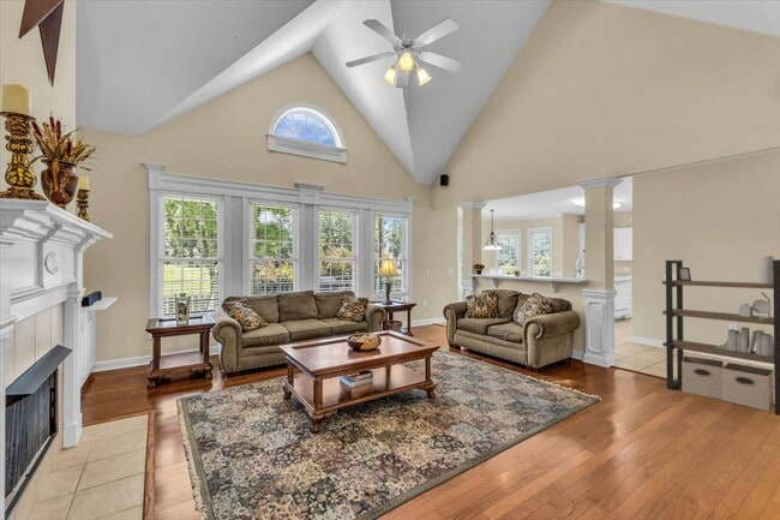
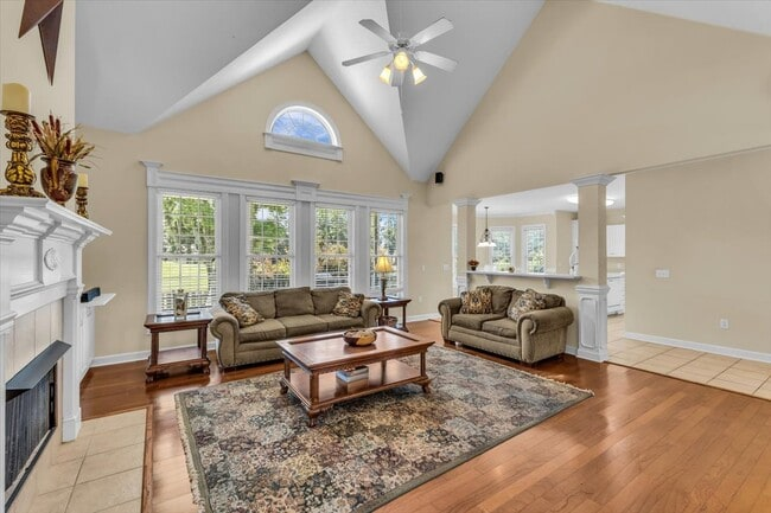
- shelving unit [661,255,780,417]
